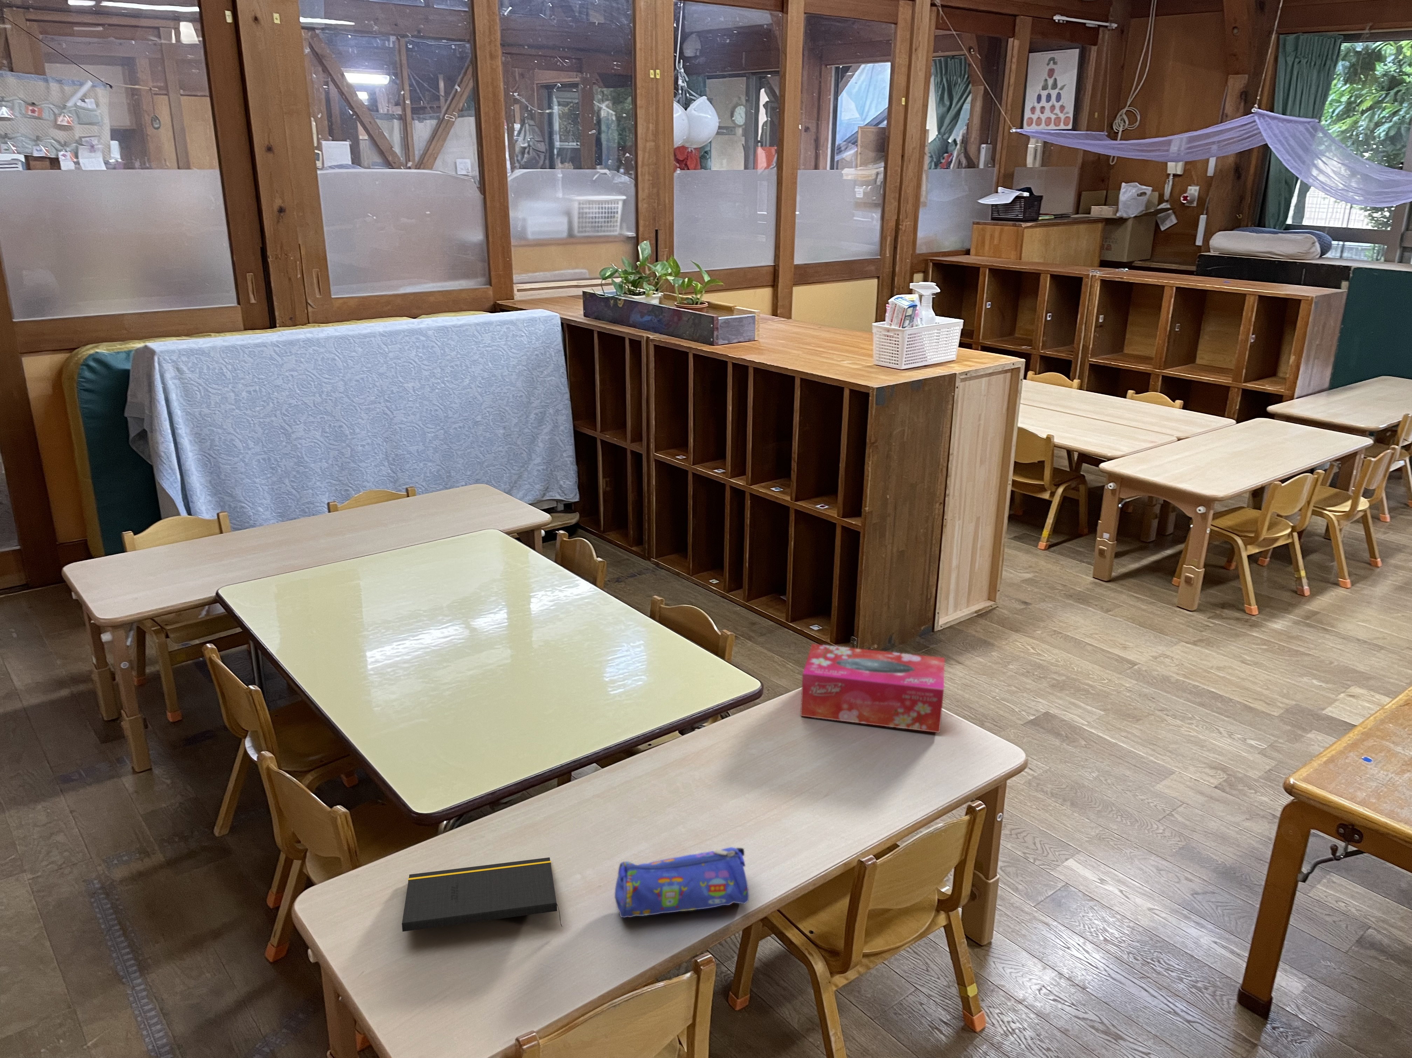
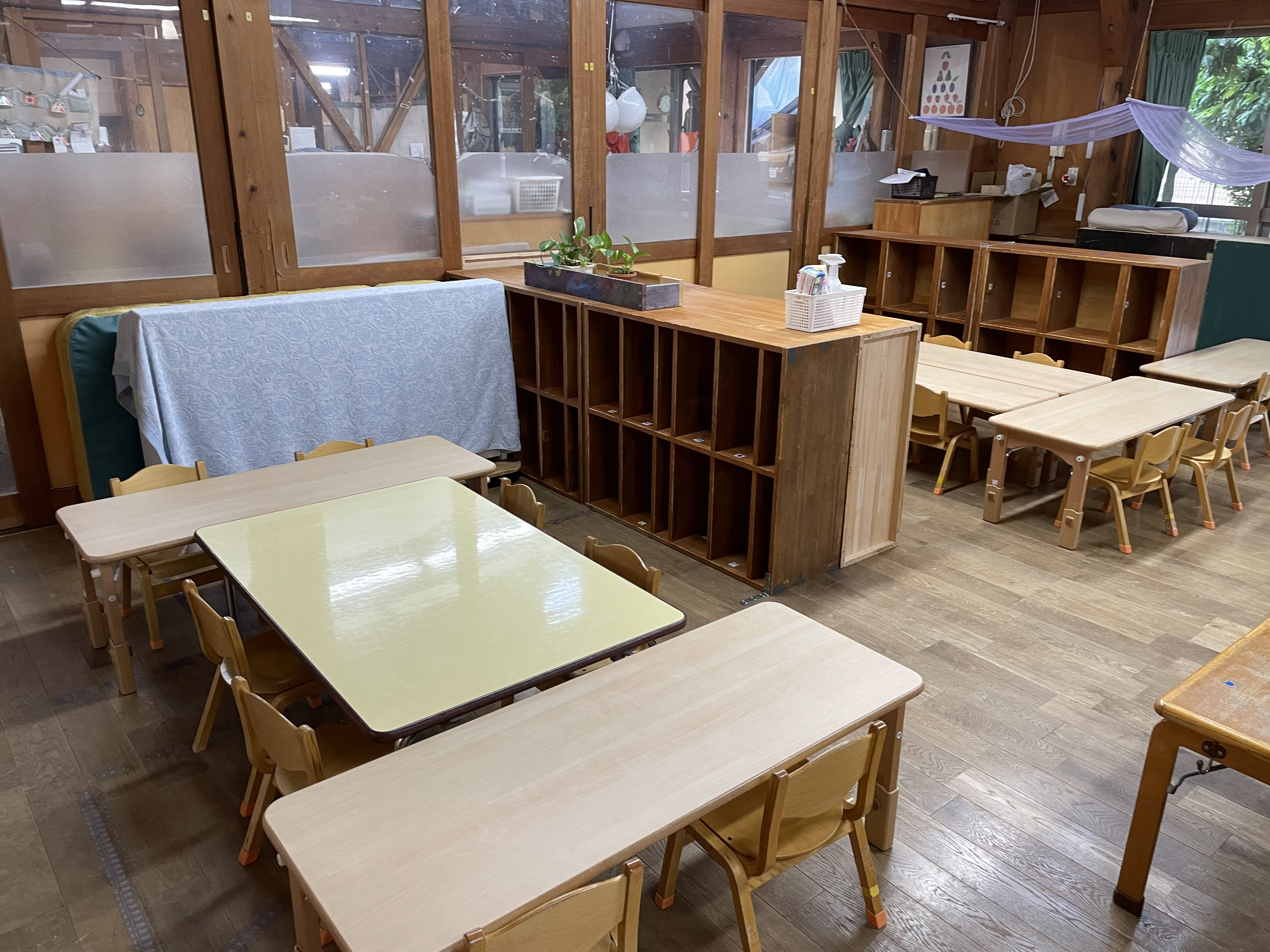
- tissue box [801,643,945,733]
- notepad [401,857,563,932]
- pencil case [614,847,749,918]
